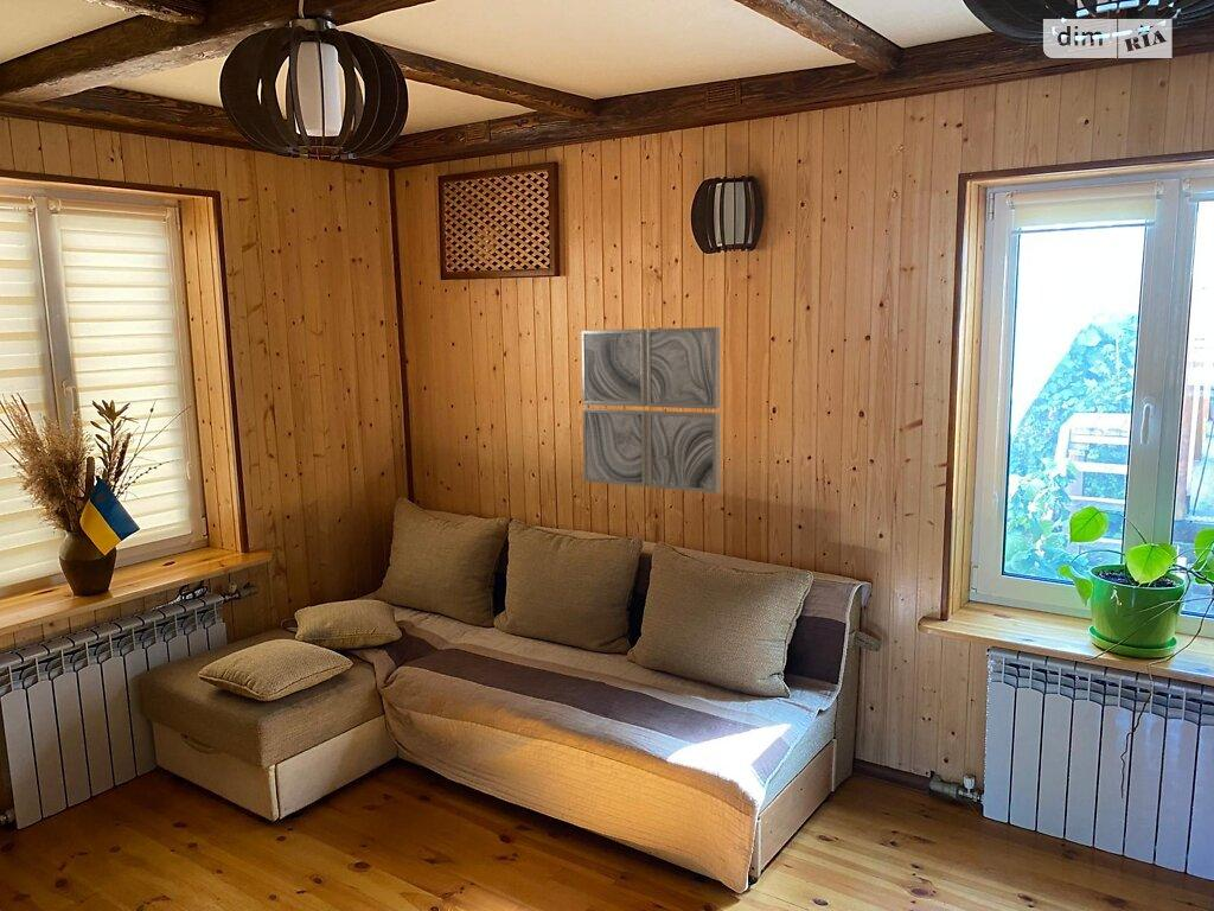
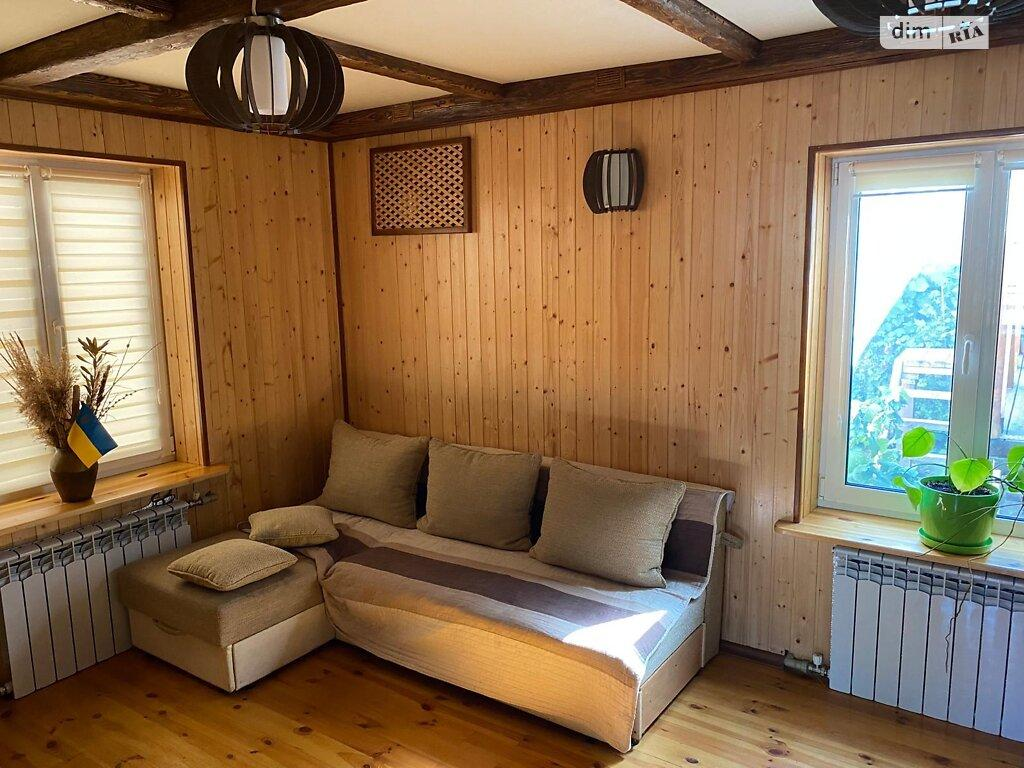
- wall art [580,326,721,495]
